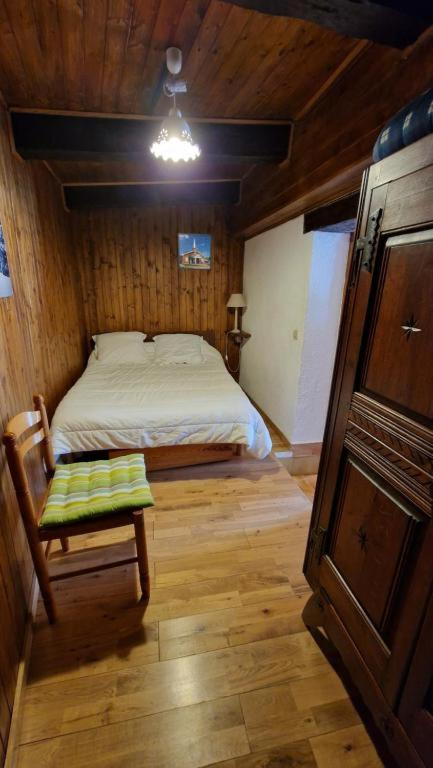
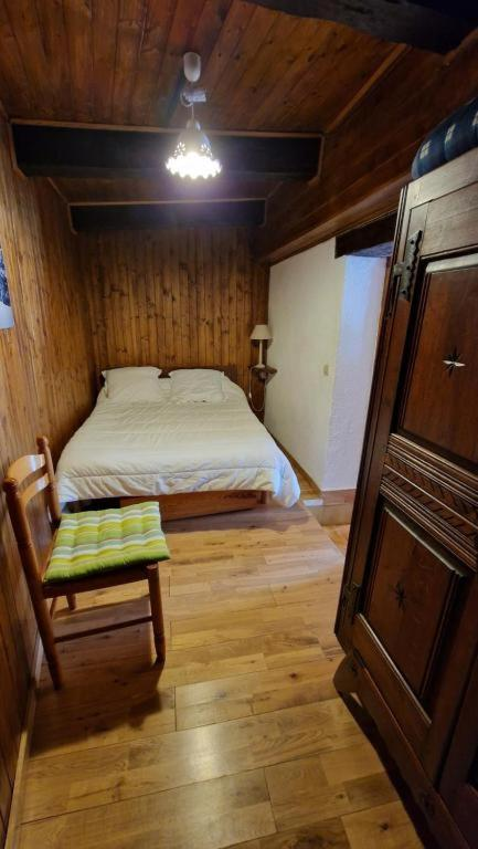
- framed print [177,232,212,271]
